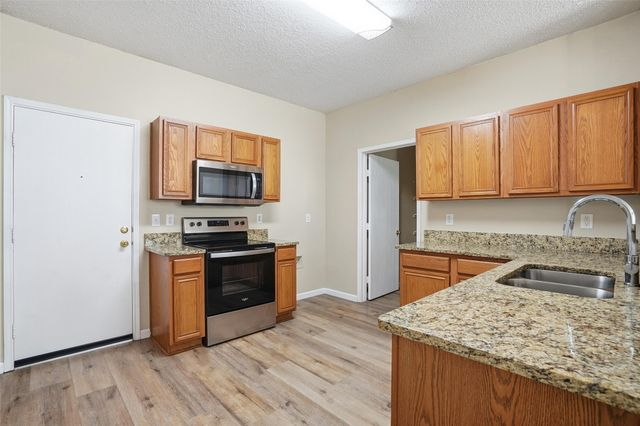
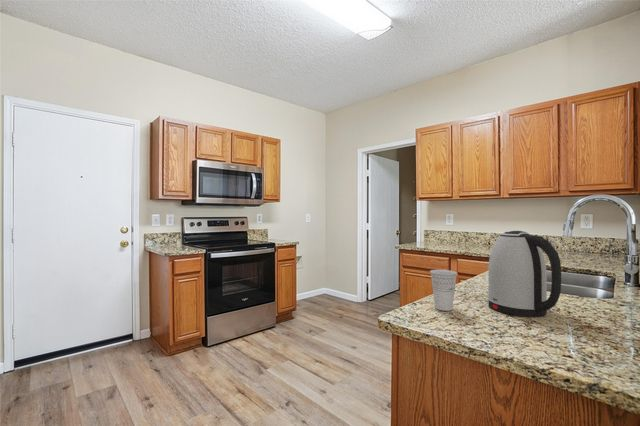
+ cup [429,269,459,312]
+ kettle [487,230,562,318]
